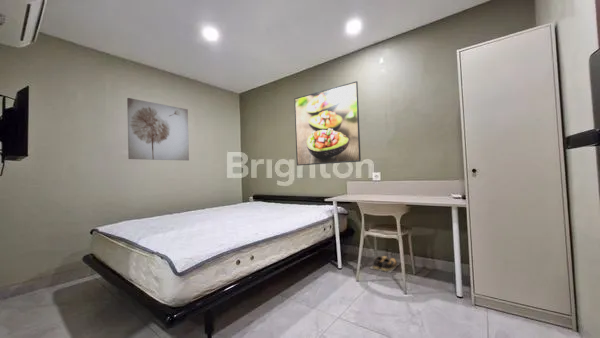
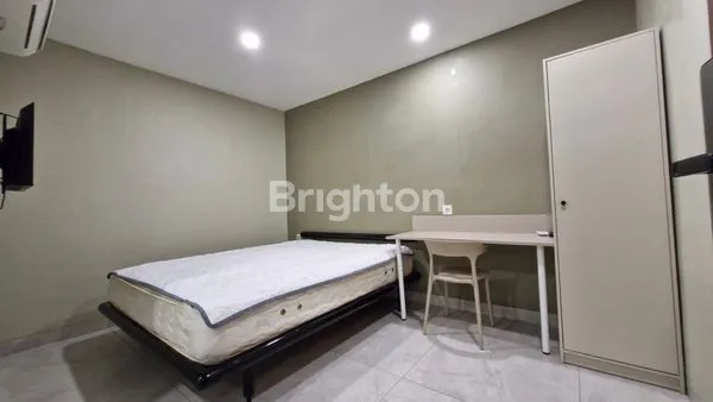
- shoes [369,255,399,274]
- wall art [126,97,190,162]
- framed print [293,80,362,167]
